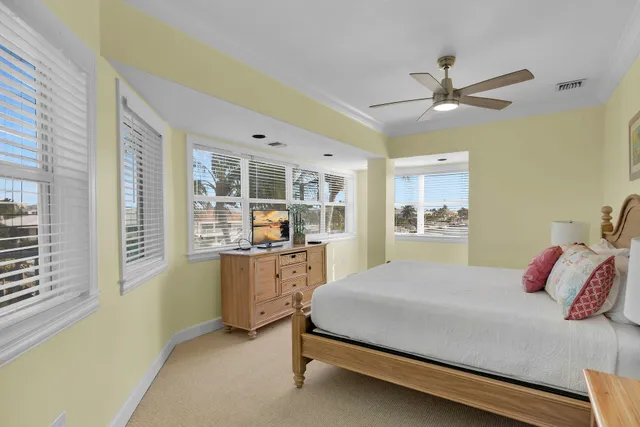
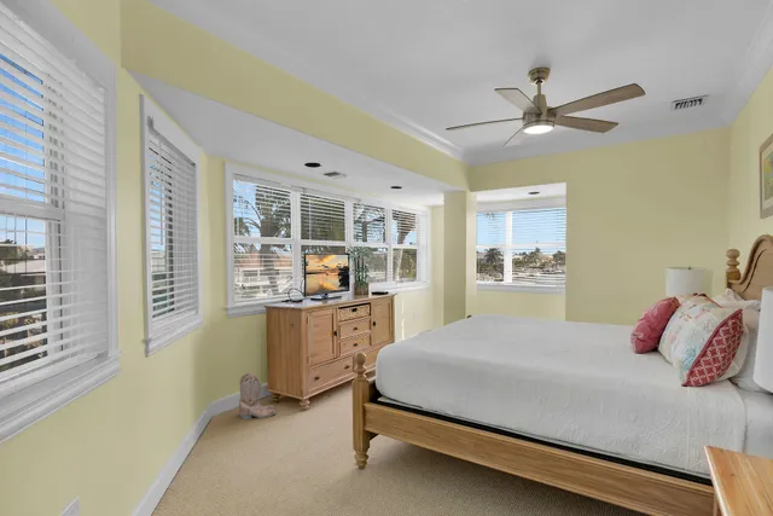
+ boots [238,371,277,421]
